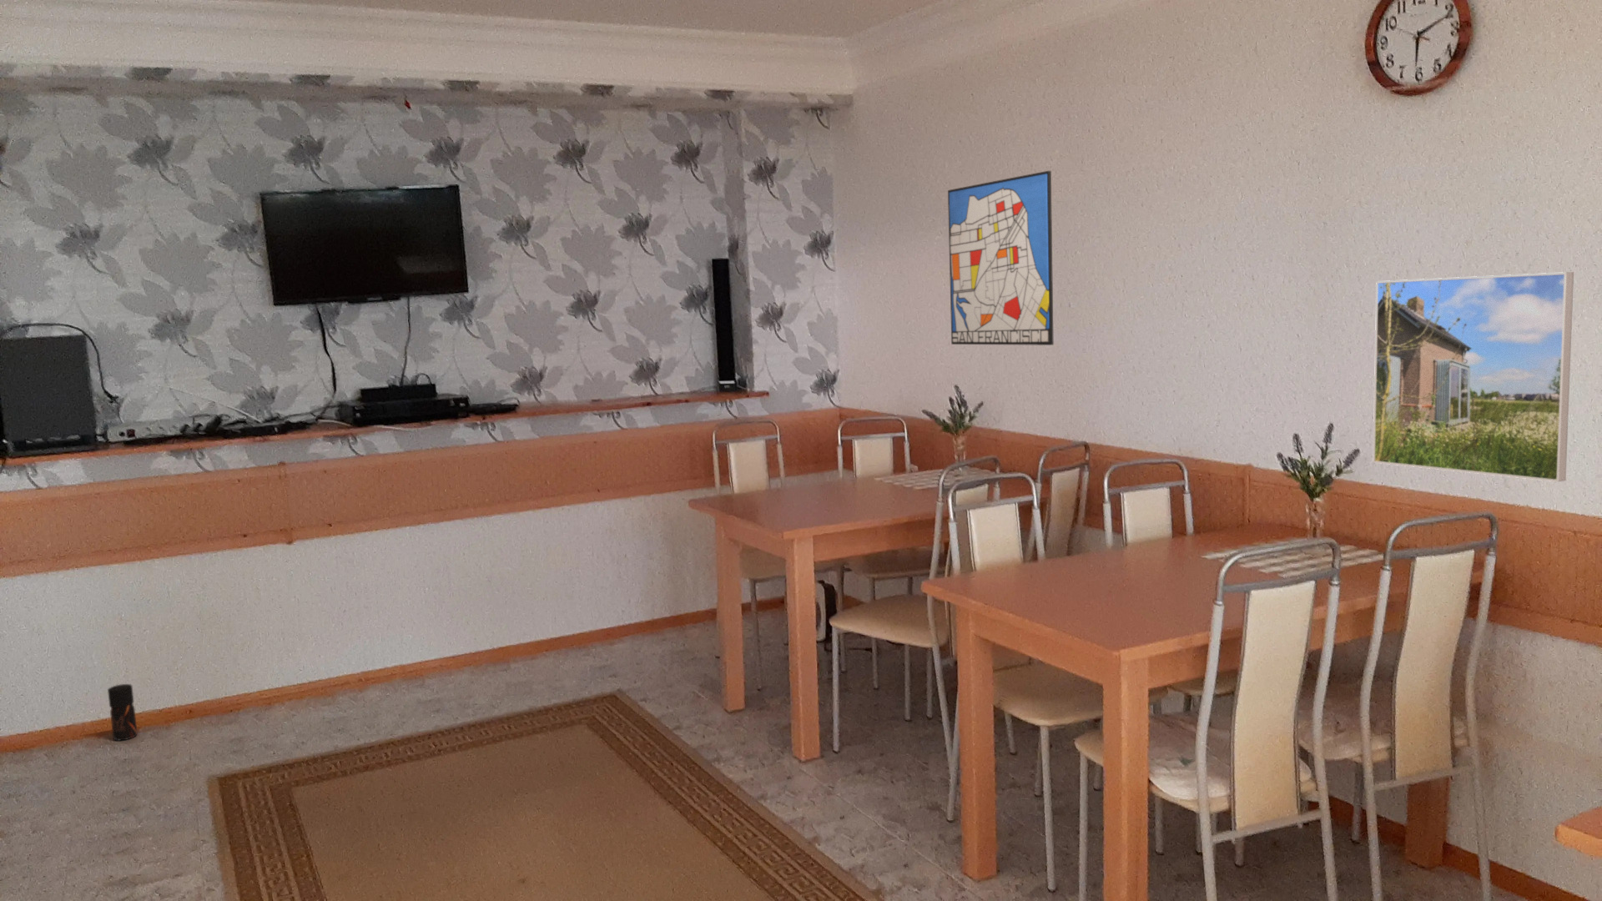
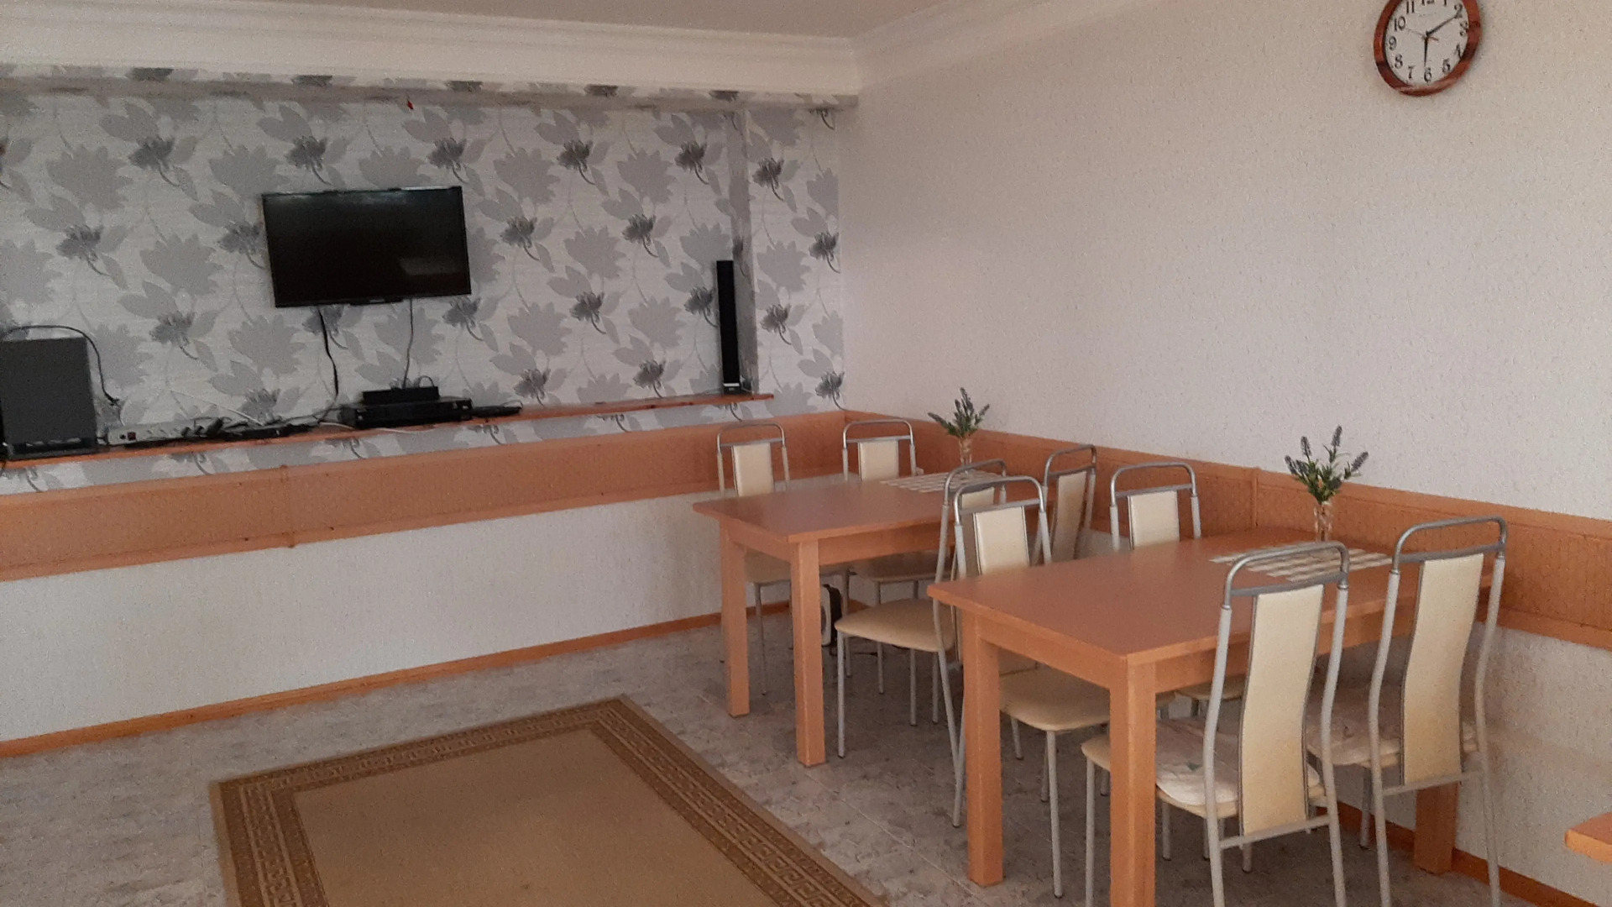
- pepper grinder [107,683,139,741]
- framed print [1372,271,1574,483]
- wall art [947,171,1055,347]
